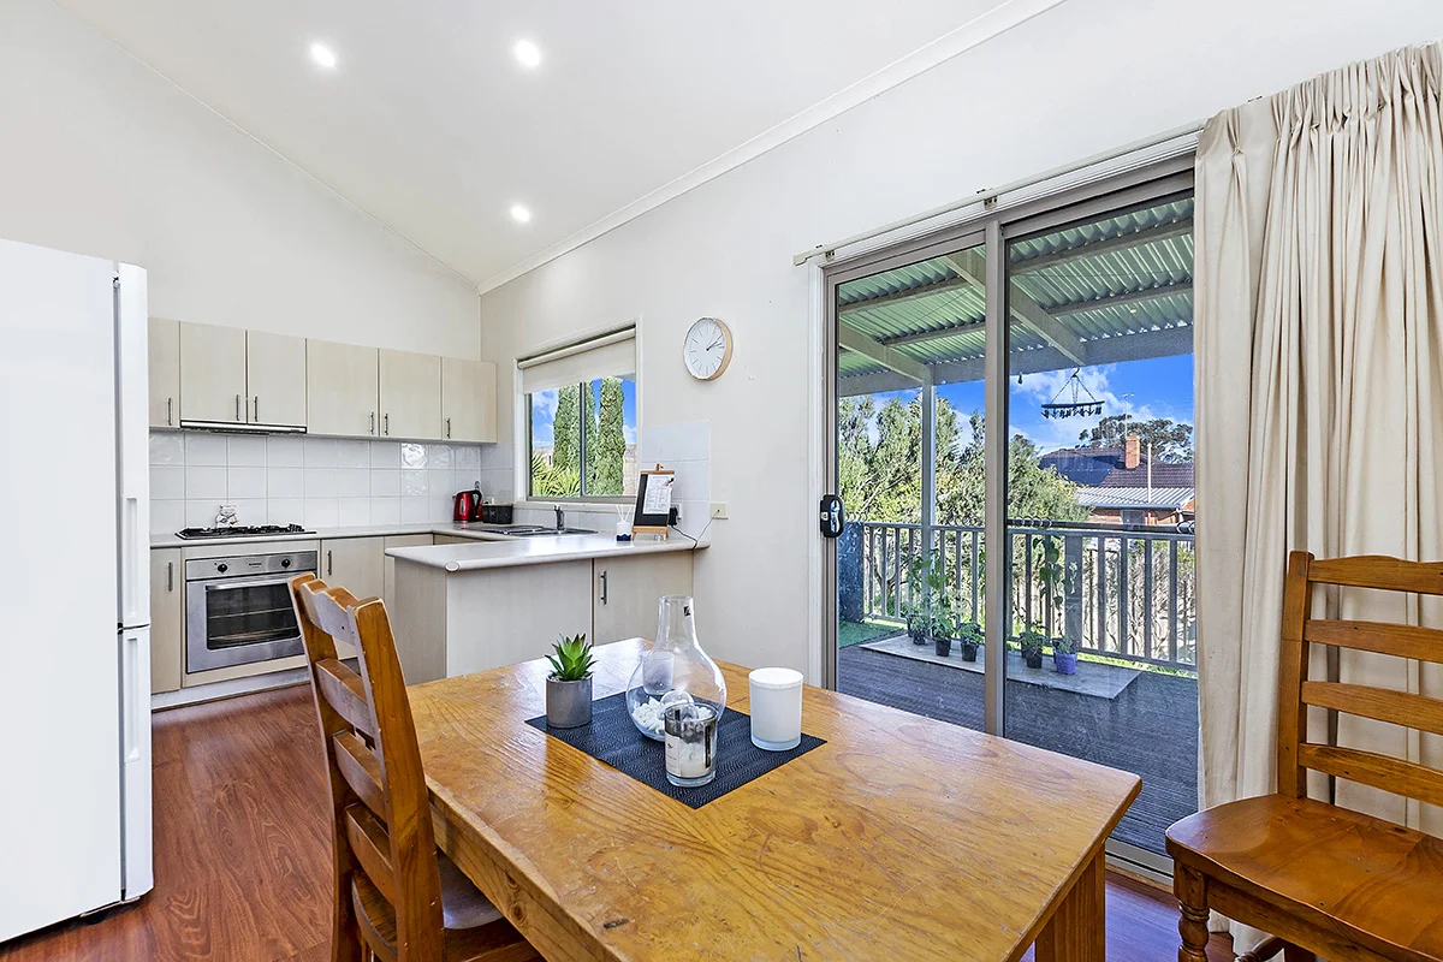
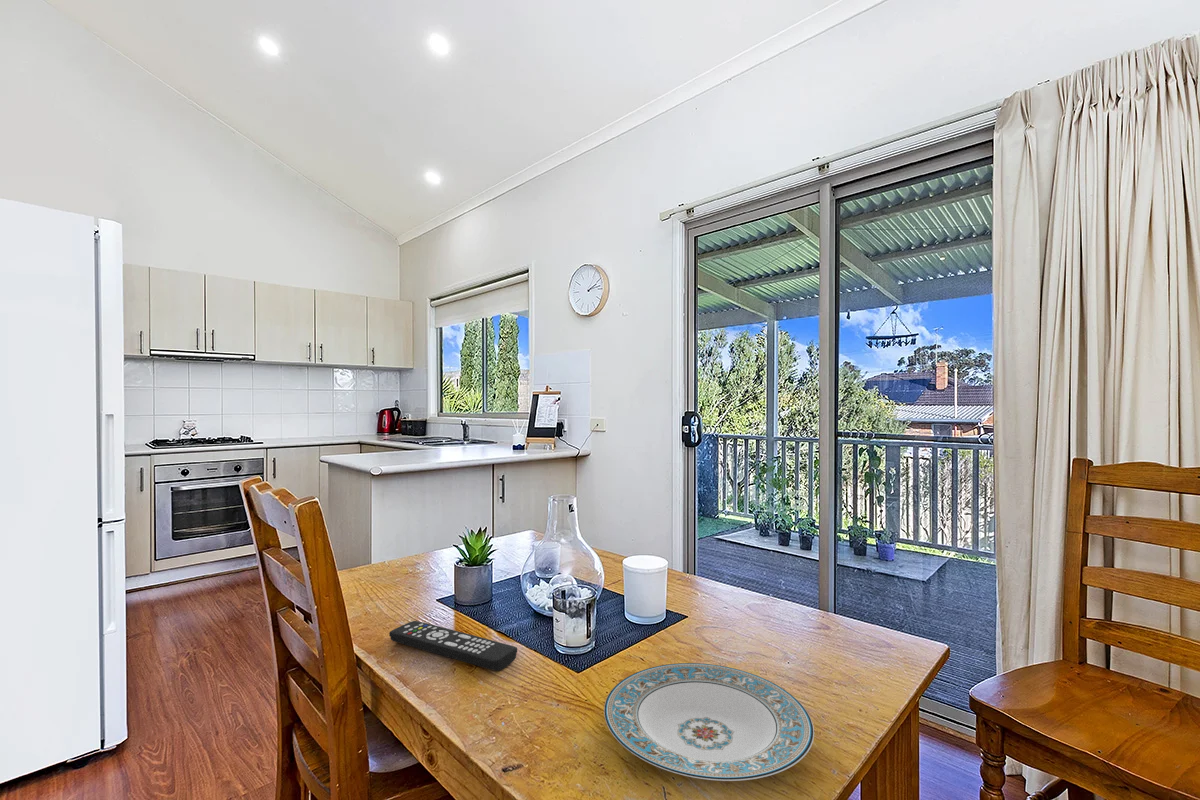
+ plate [603,662,815,782]
+ remote control [388,620,518,672]
